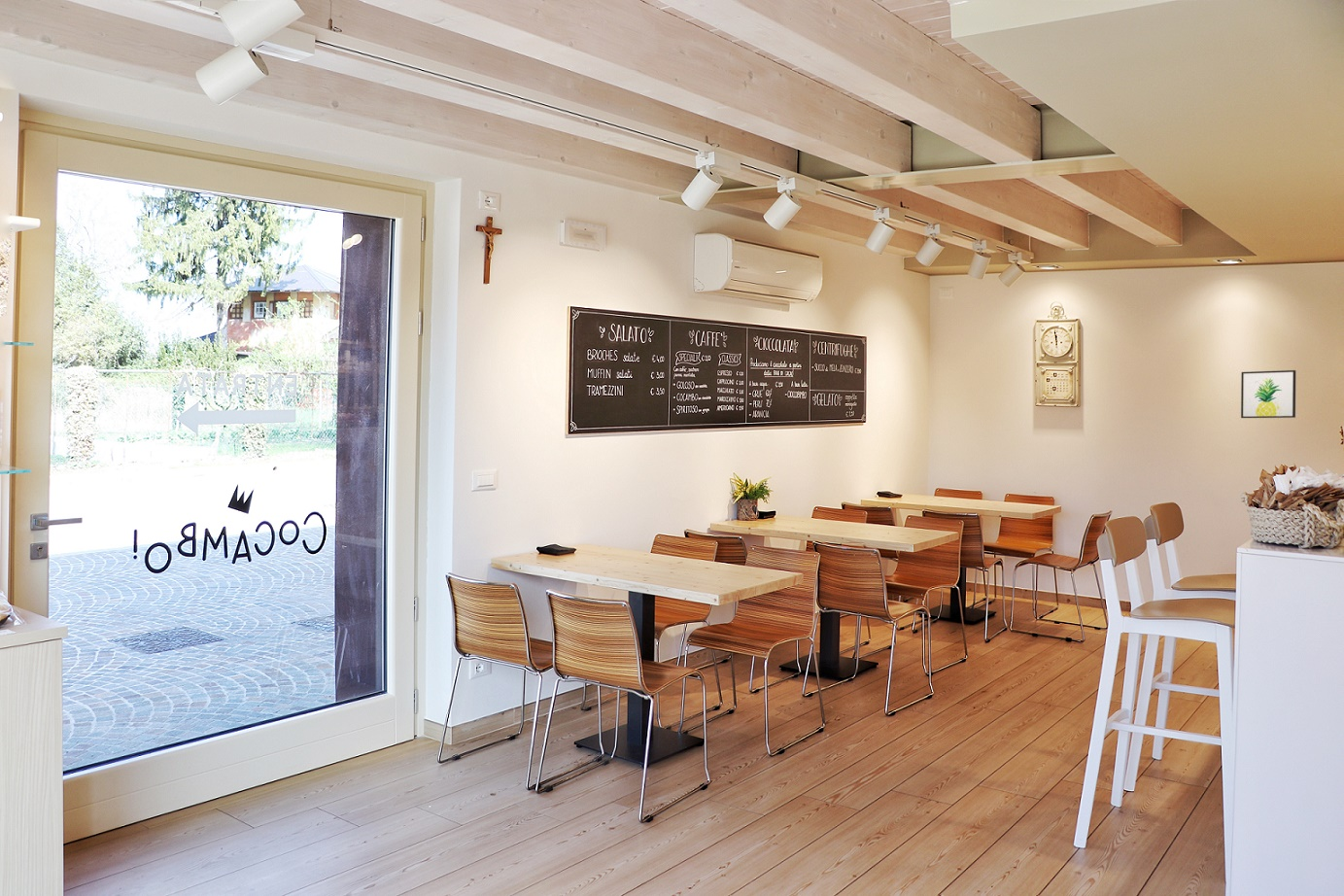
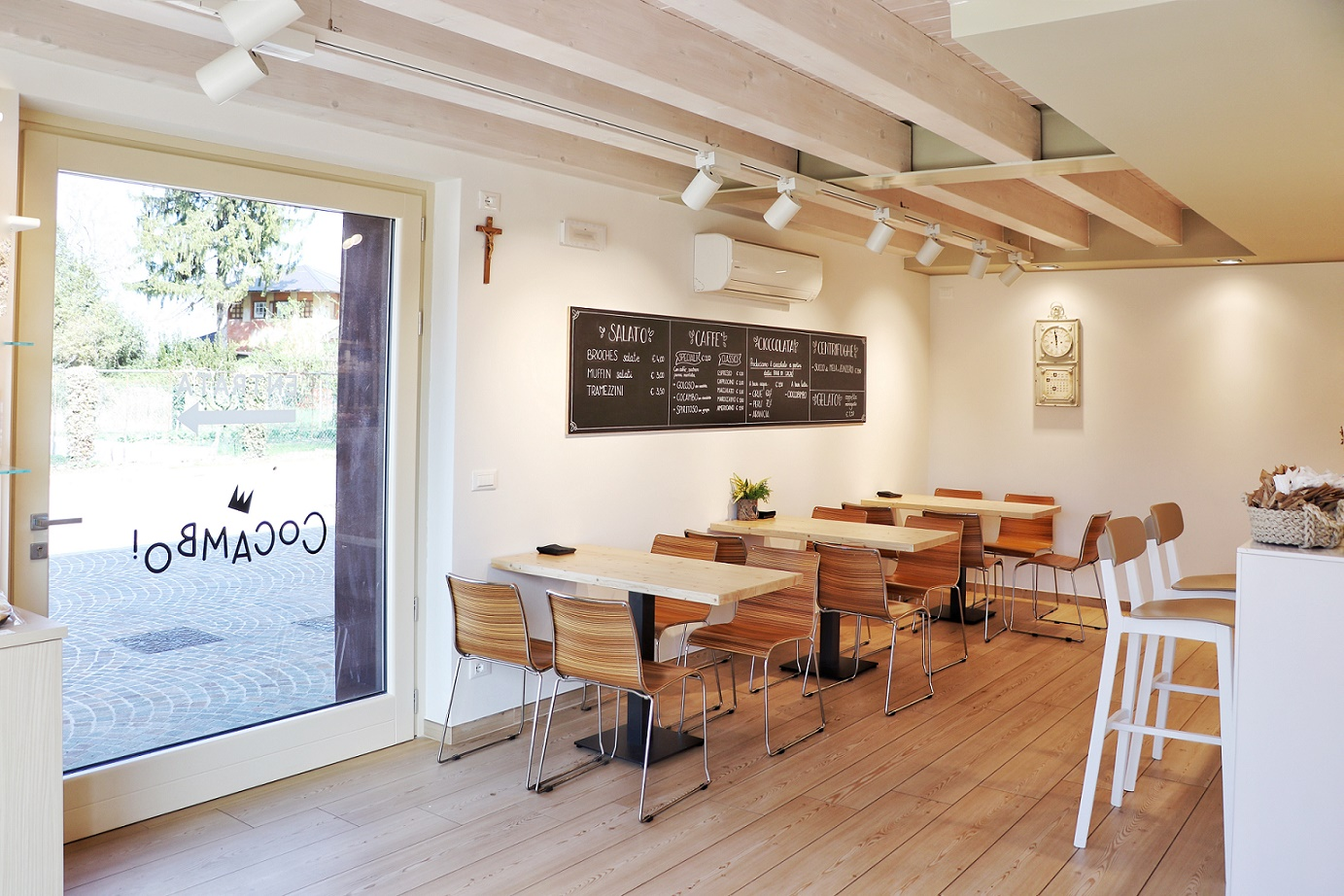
- wall art [1240,369,1296,419]
